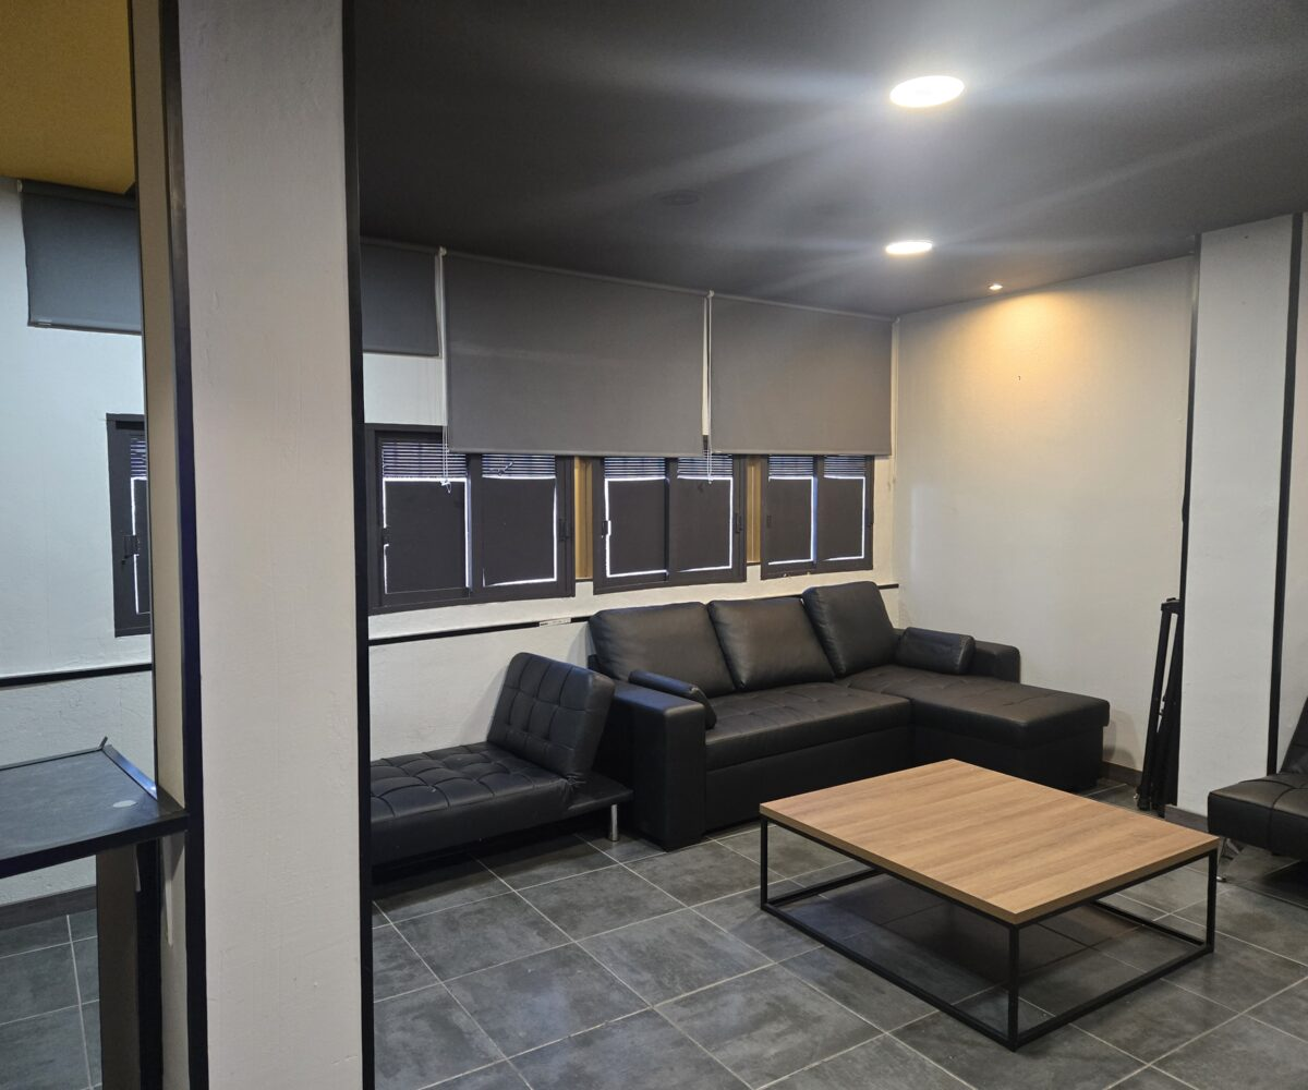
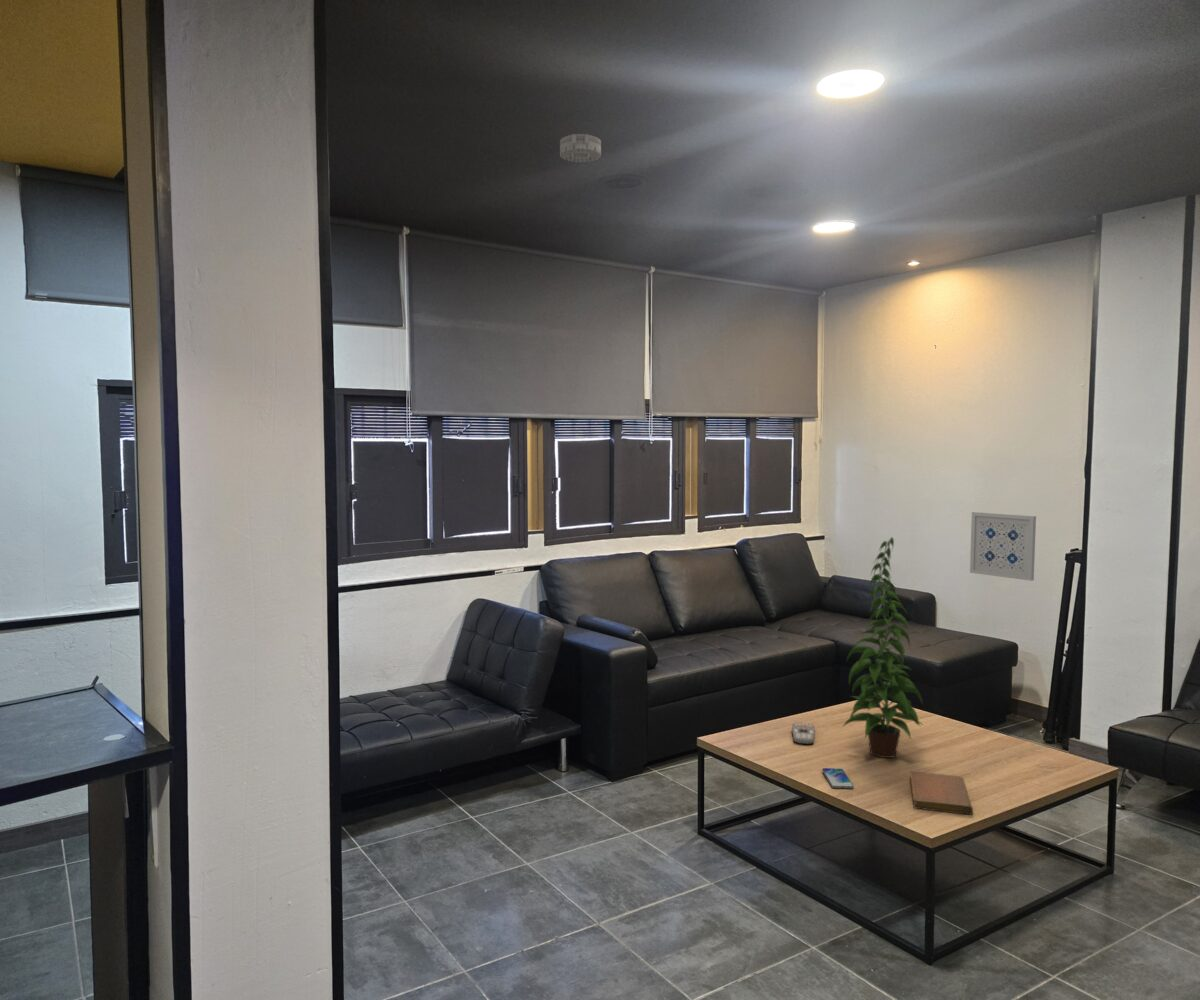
+ remote control [791,722,816,745]
+ smartphone [821,767,854,790]
+ plant [841,536,924,759]
+ smoke detector [559,133,602,163]
+ wall art [969,511,1037,582]
+ notebook [909,770,974,816]
